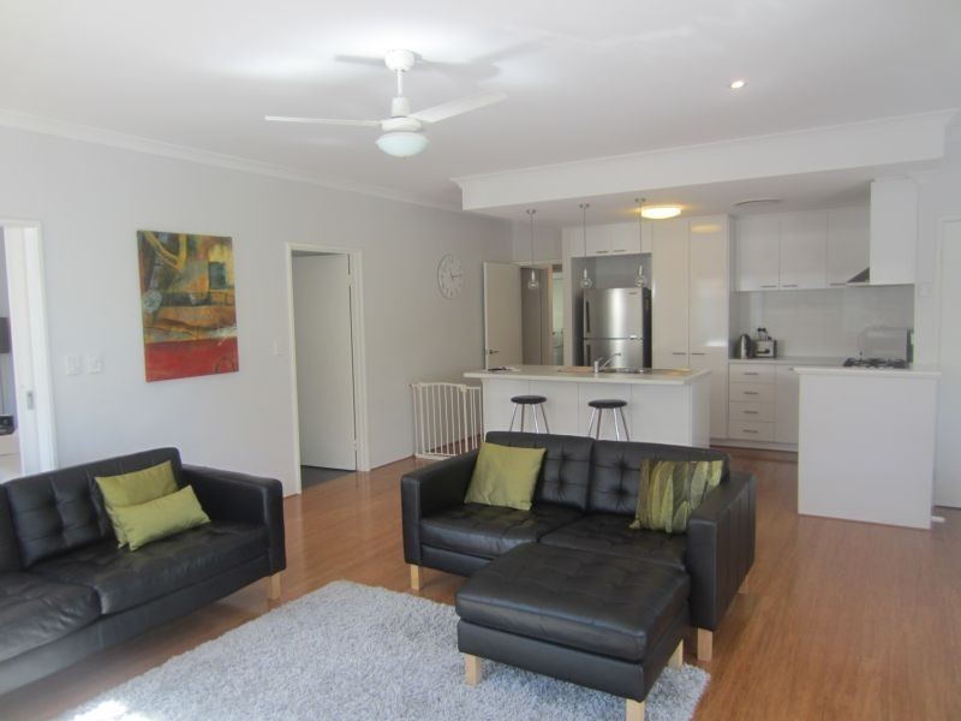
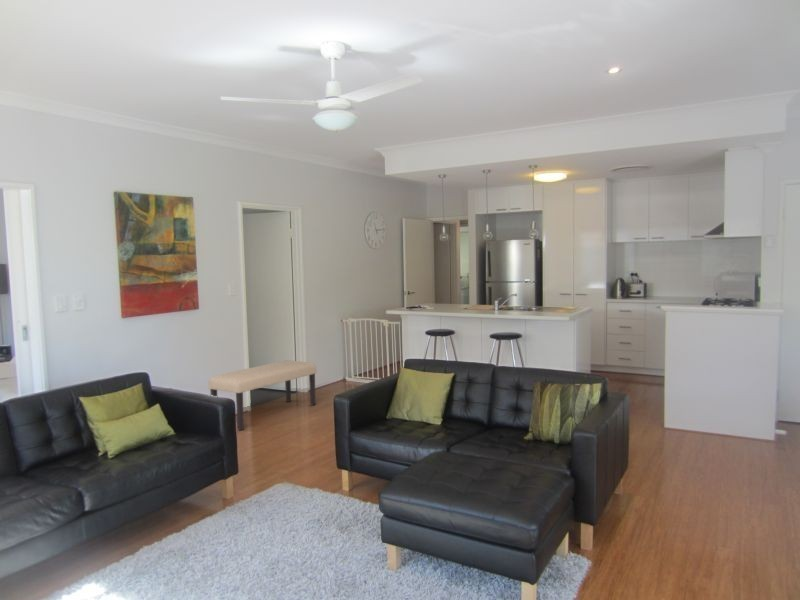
+ bench [207,360,317,431]
